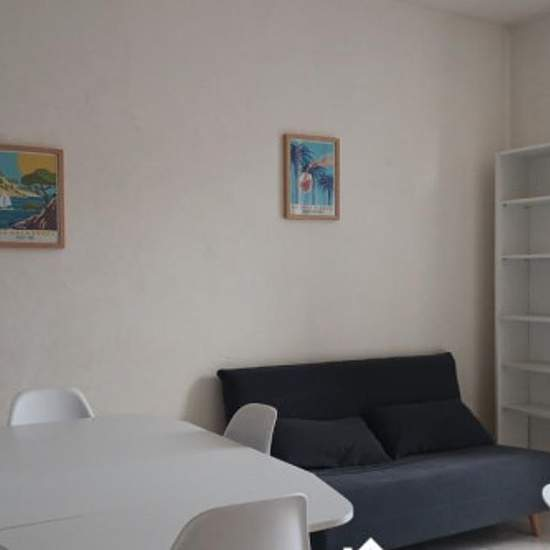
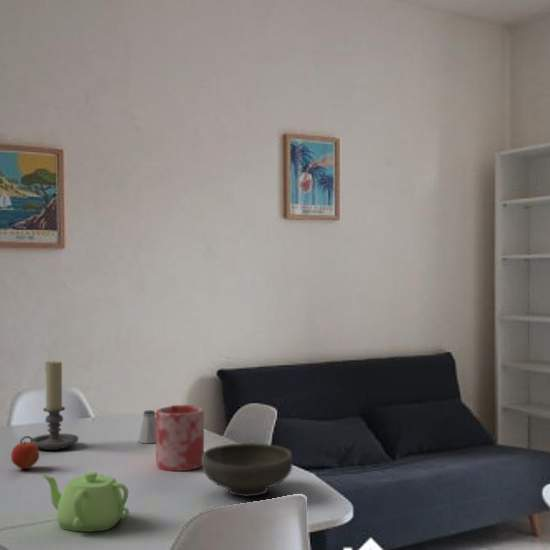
+ candle holder [19,359,79,451]
+ bowl [201,442,294,498]
+ vase [155,404,205,472]
+ teapot [41,471,130,533]
+ apple [10,440,40,470]
+ saltshaker [138,409,156,444]
